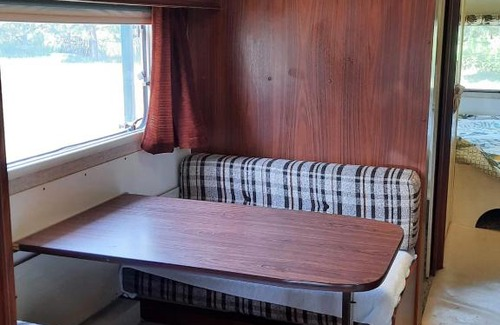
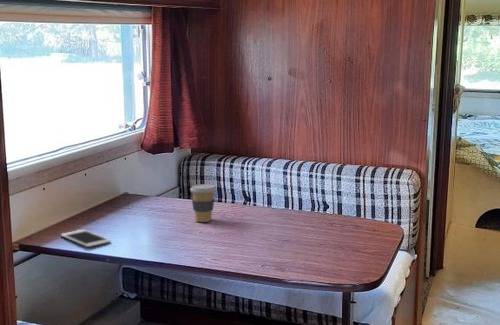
+ cell phone [60,229,112,248]
+ coffee cup [189,183,217,223]
